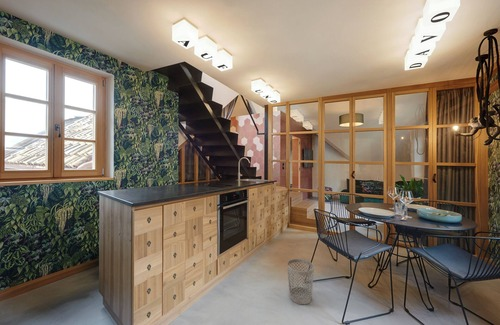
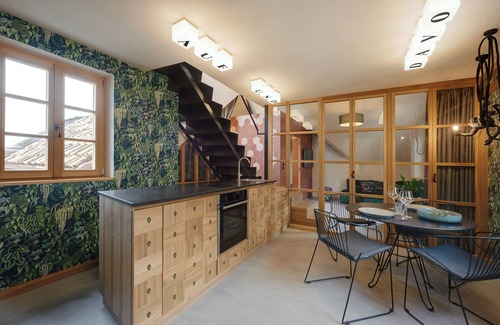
- wastebasket [286,258,315,305]
